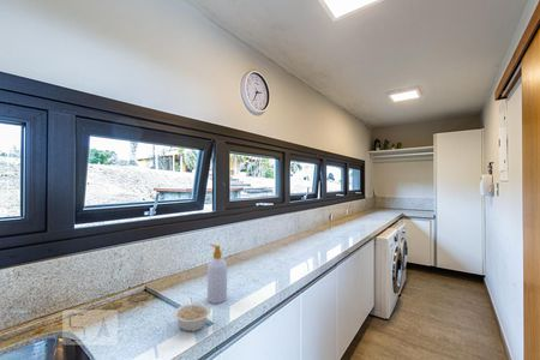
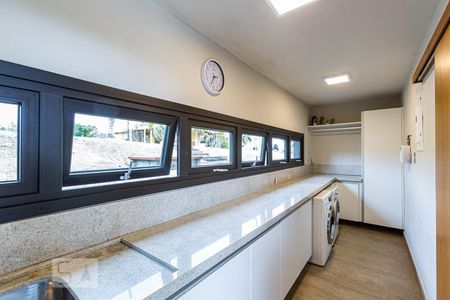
- legume [173,296,212,332]
- soap bottle [206,244,228,305]
